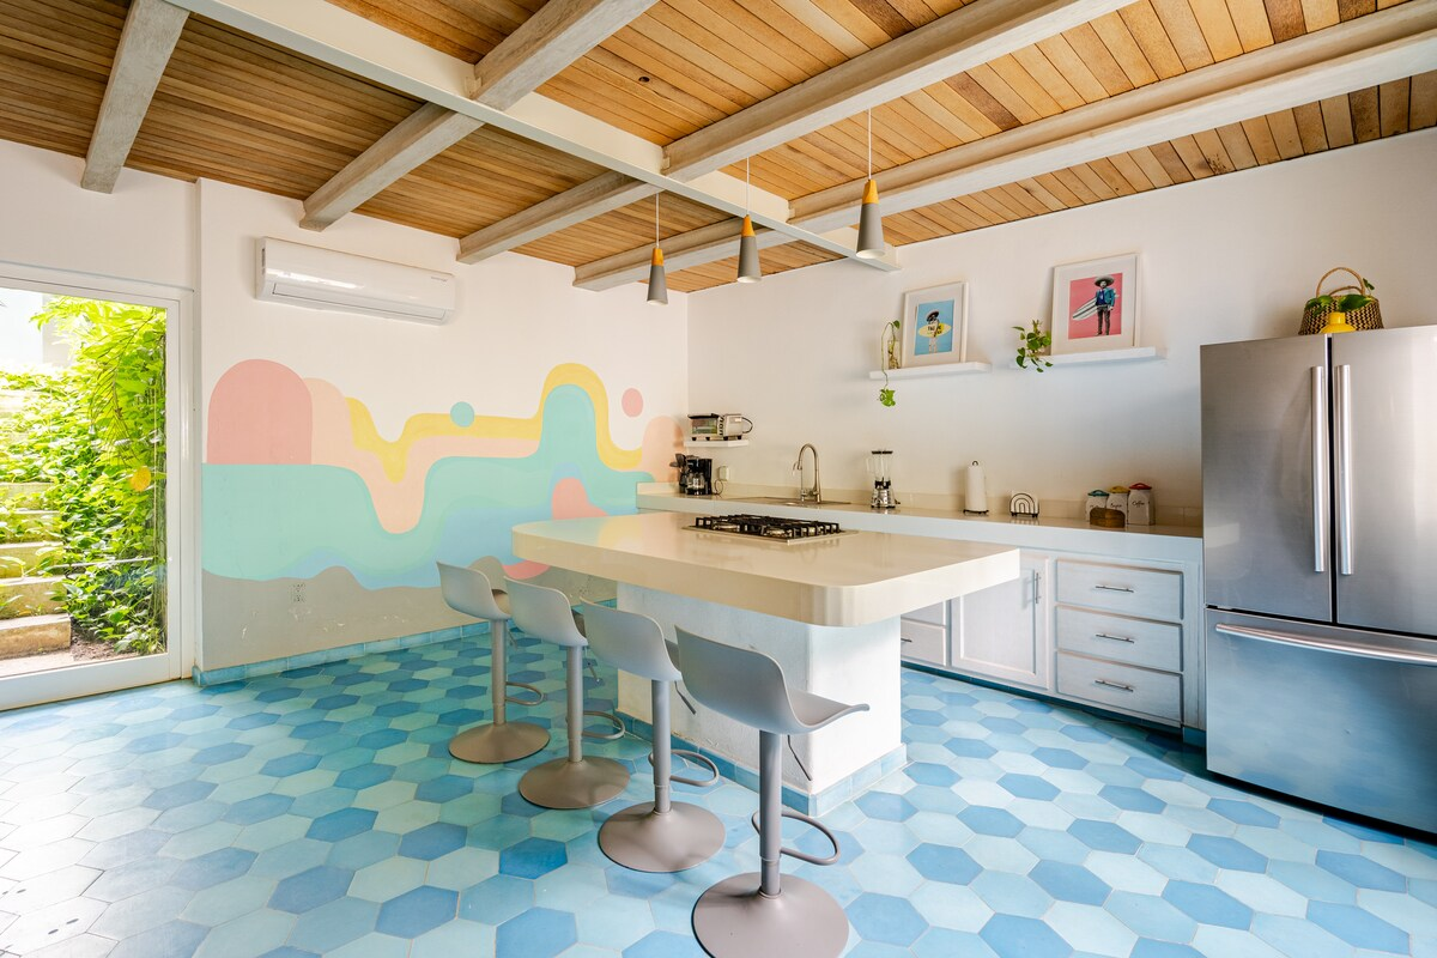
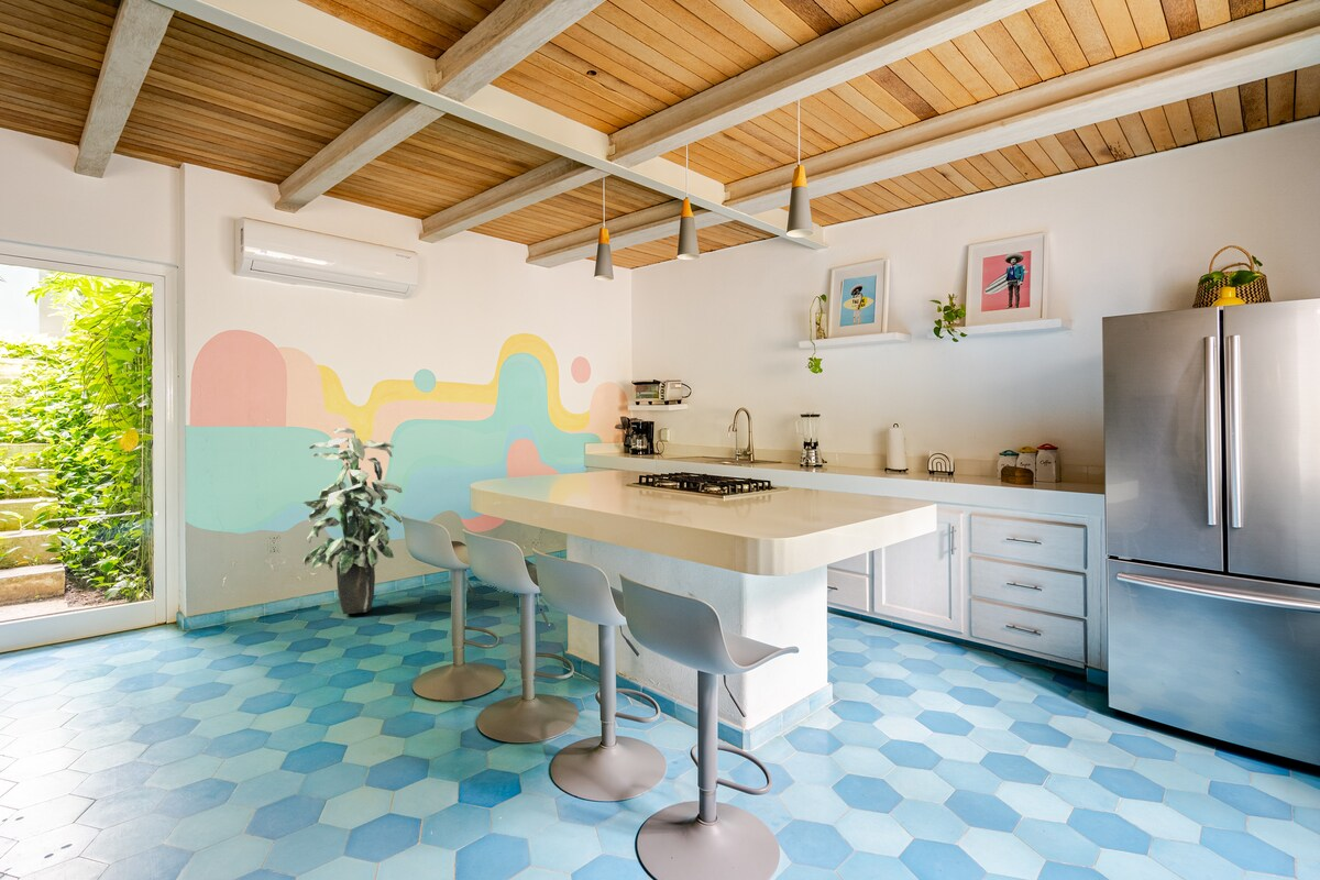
+ indoor plant [302,427,403,615]
